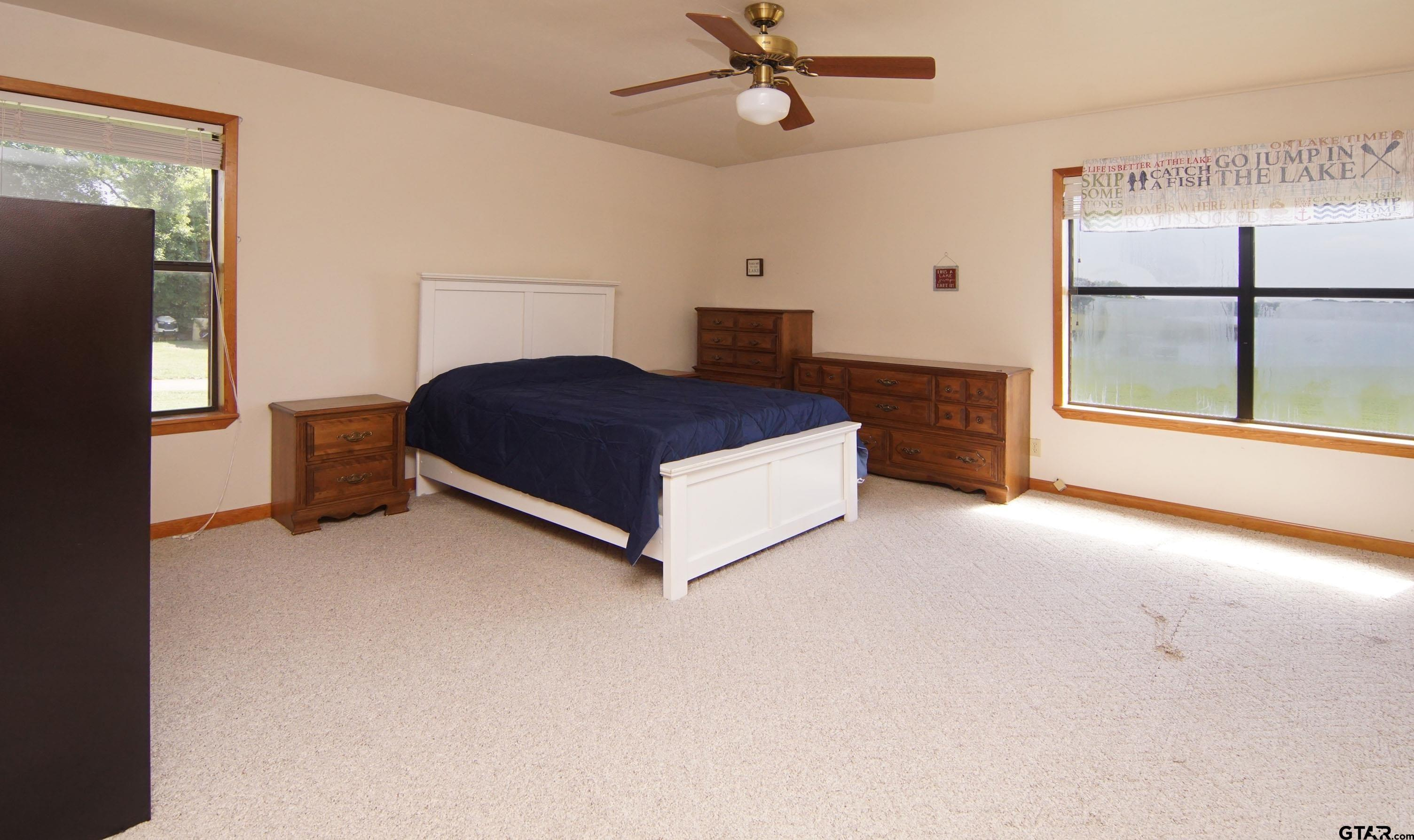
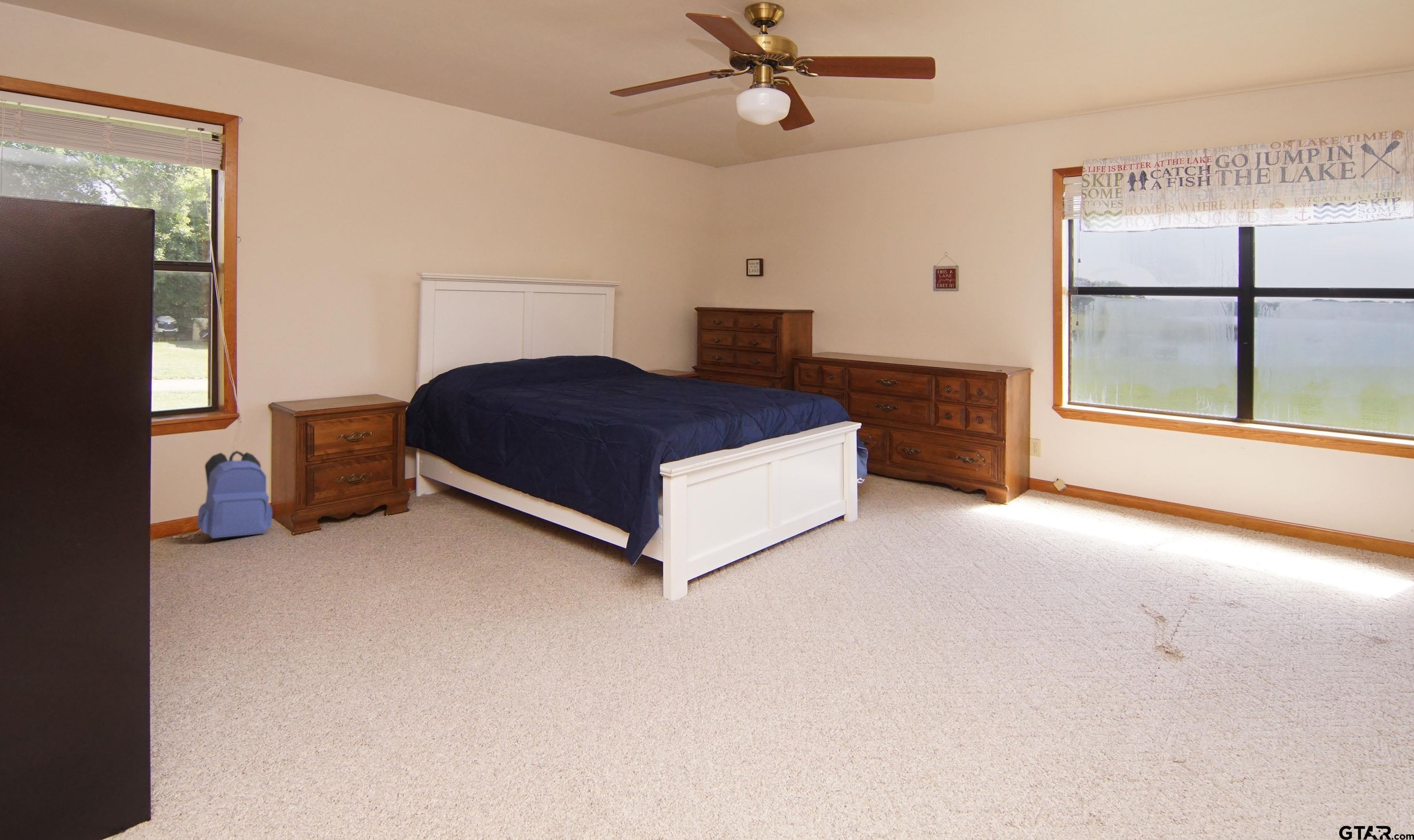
+ backpack [196,450,273,539]
